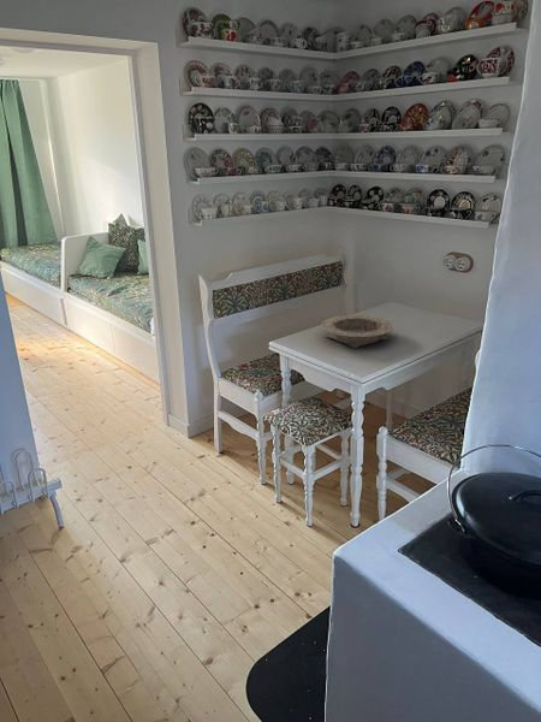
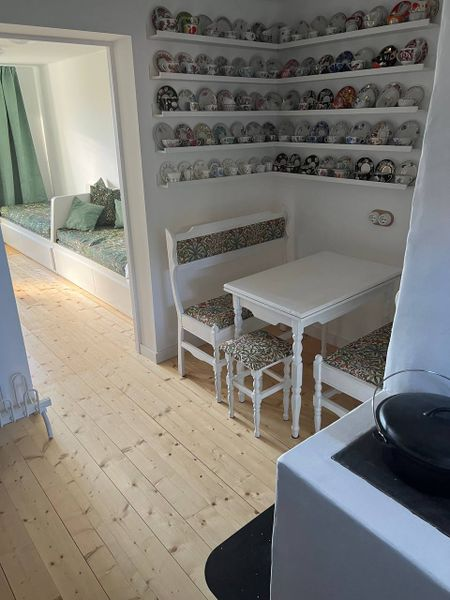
- bowl [320,314,394,349]
